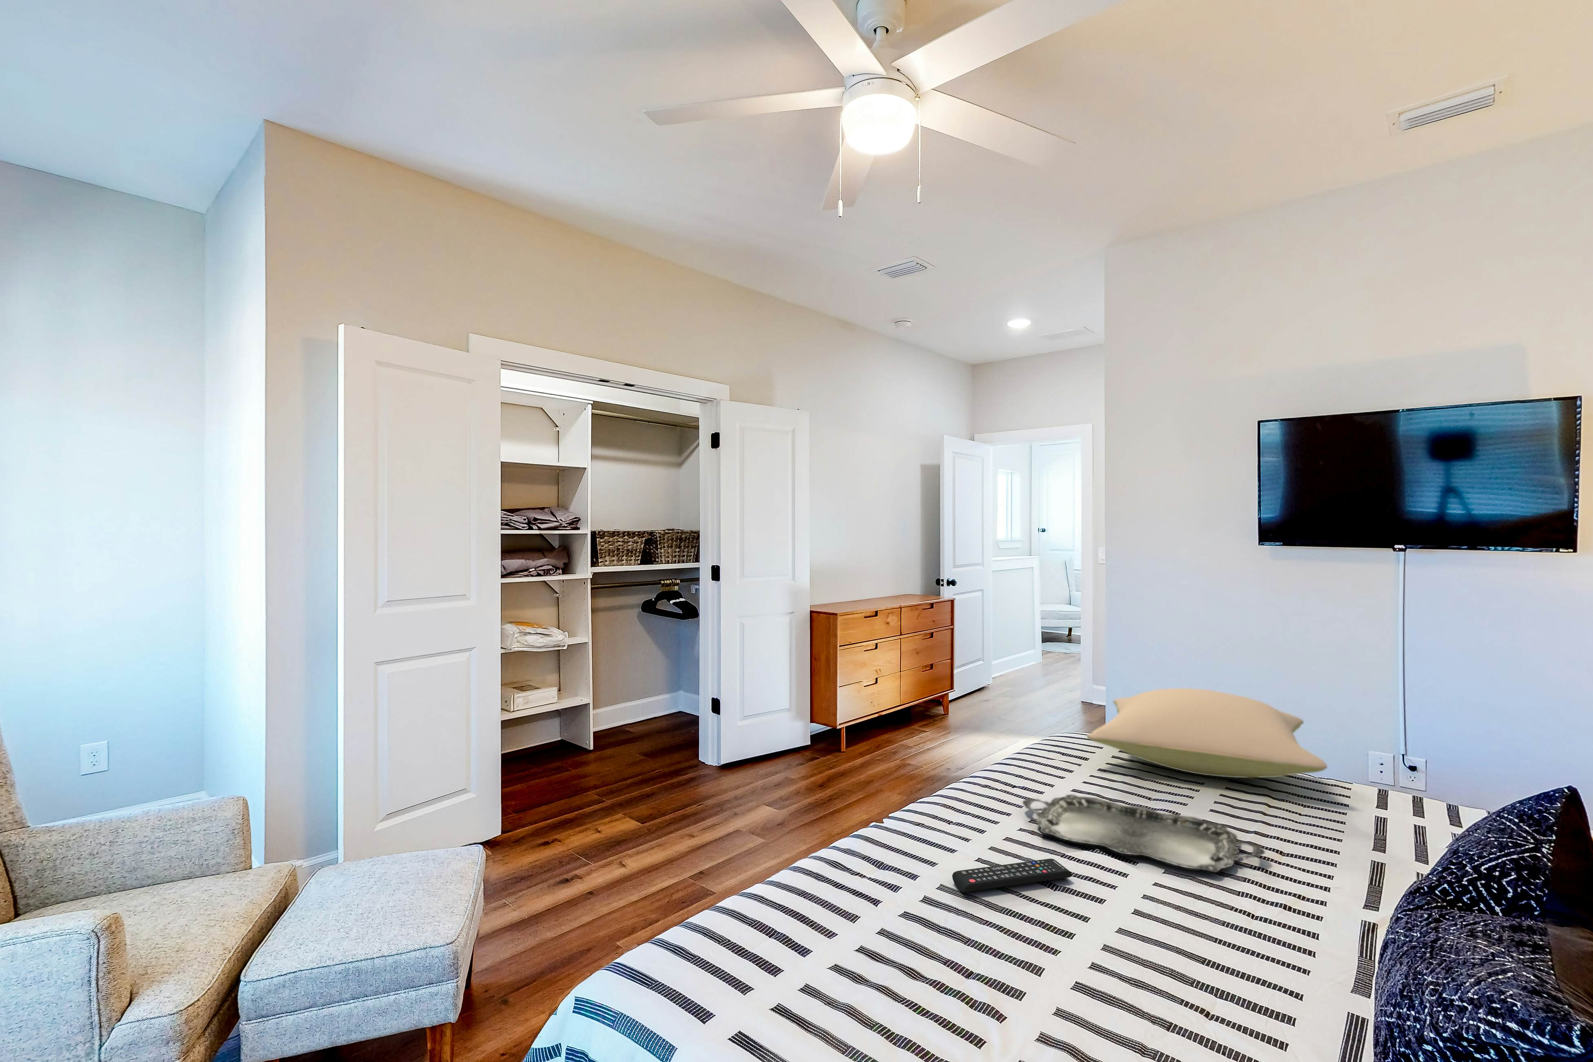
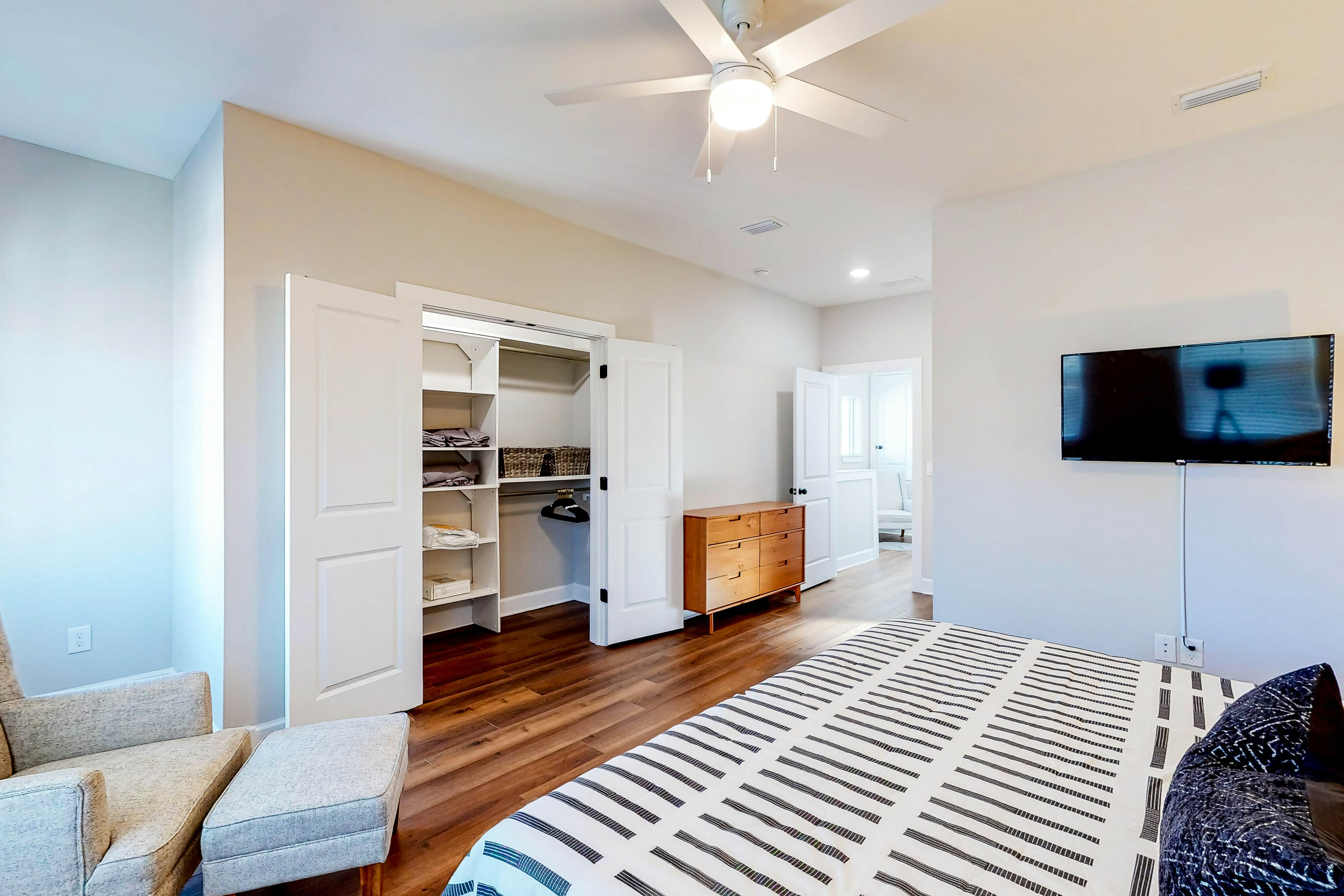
- remote control [952,858,1073,893]
- pillow [1087,687,1328,779]
- serving tray [1022,794,1266,872]
